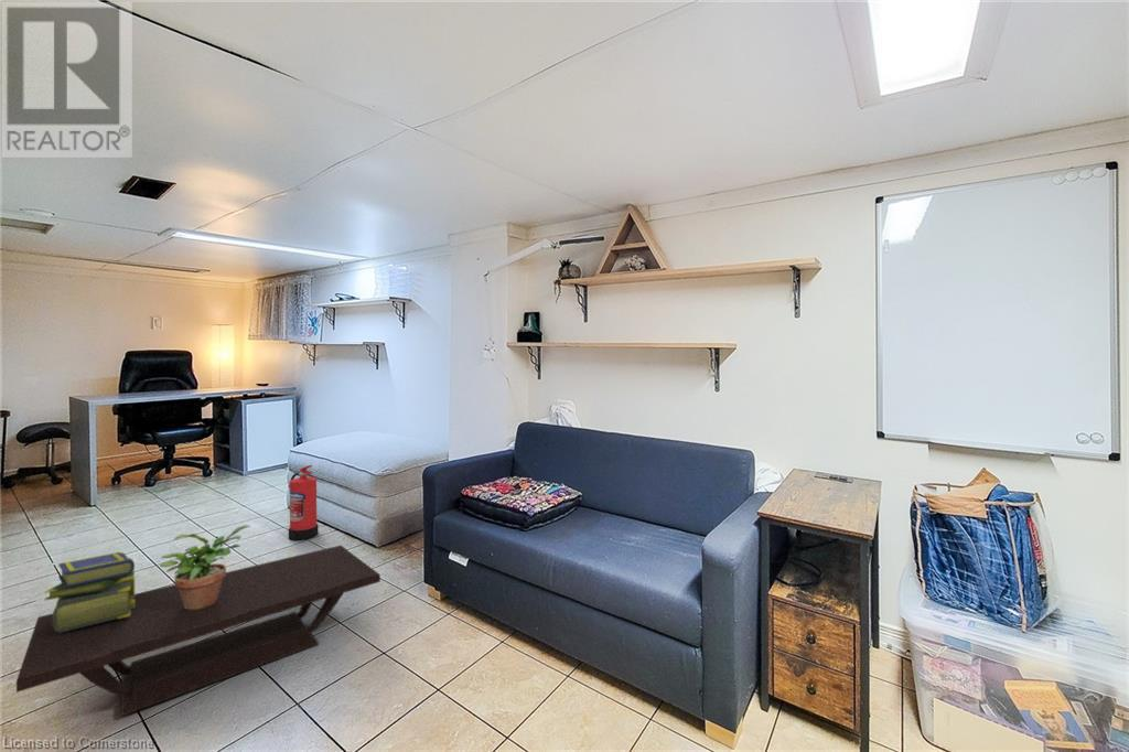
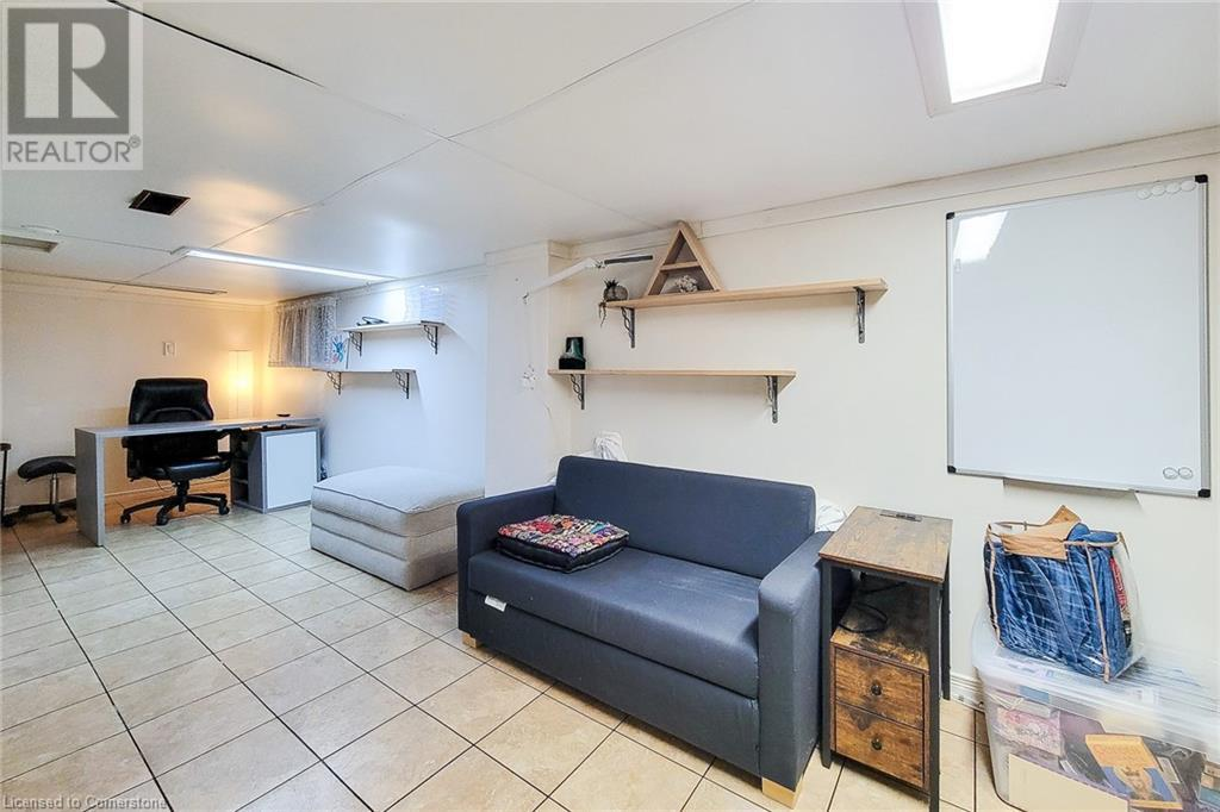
- stack of books [43,551,136,632]
- potted plant [159,524,251,610]
- fire extinguisher [288,464,320,541]
- coffee table [15,545,381,717]
